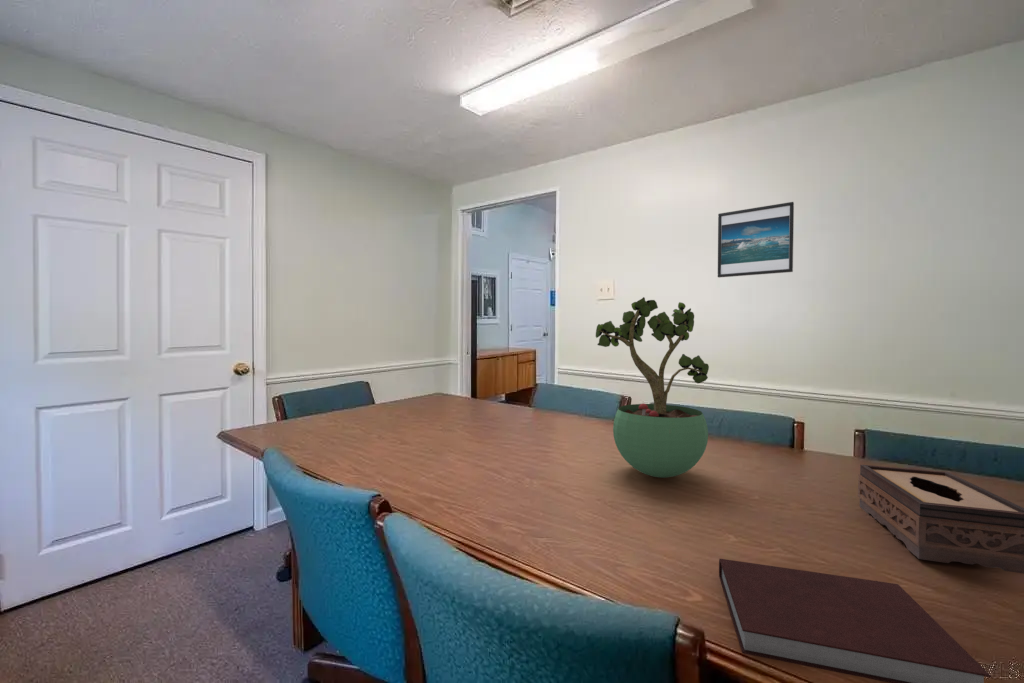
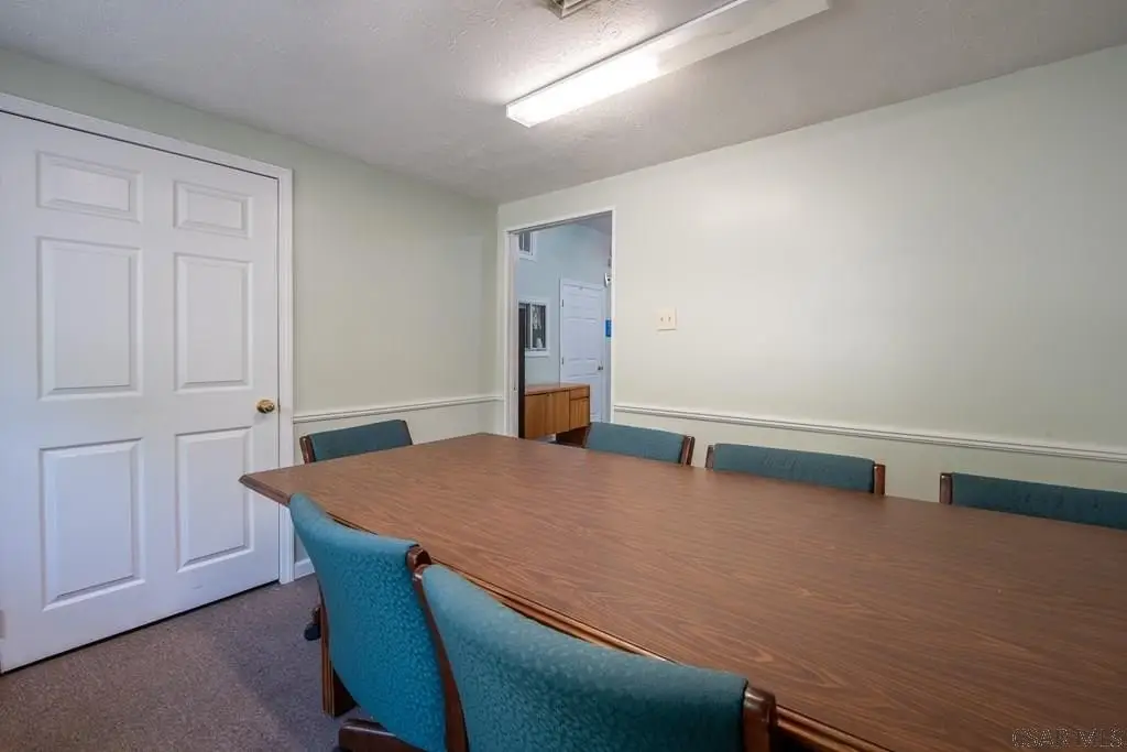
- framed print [717,201,795,278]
- tissue box [857,464,1024,575]
- potted plant [595,296,710,479]
- notebook [718,558,992,683]
